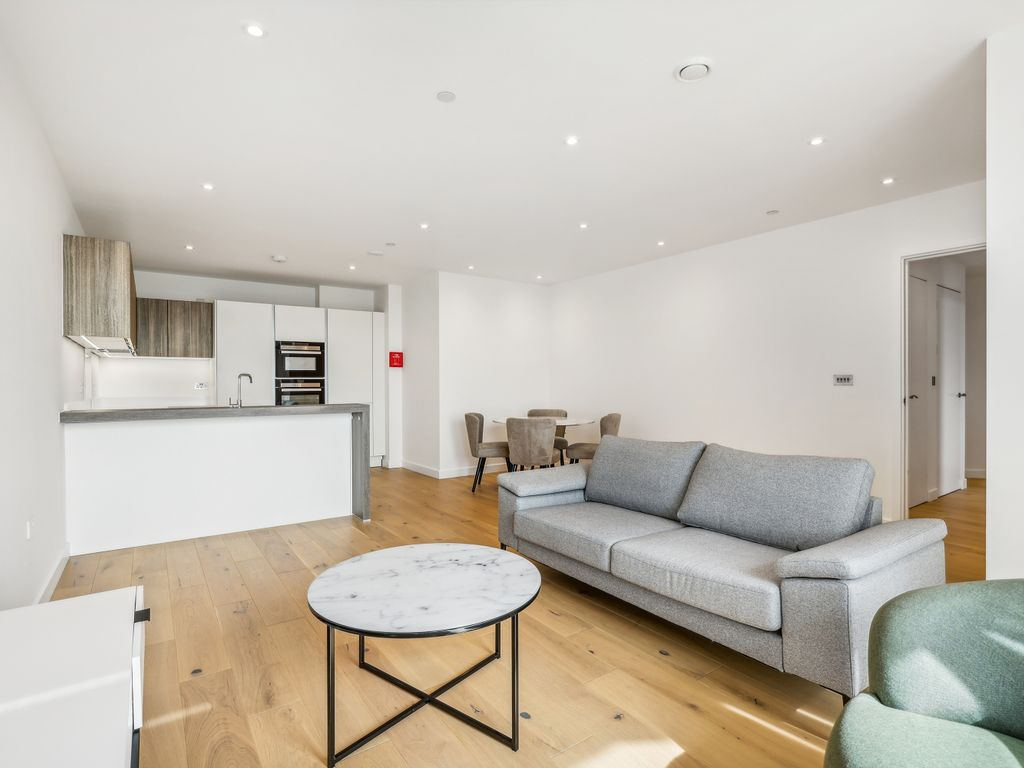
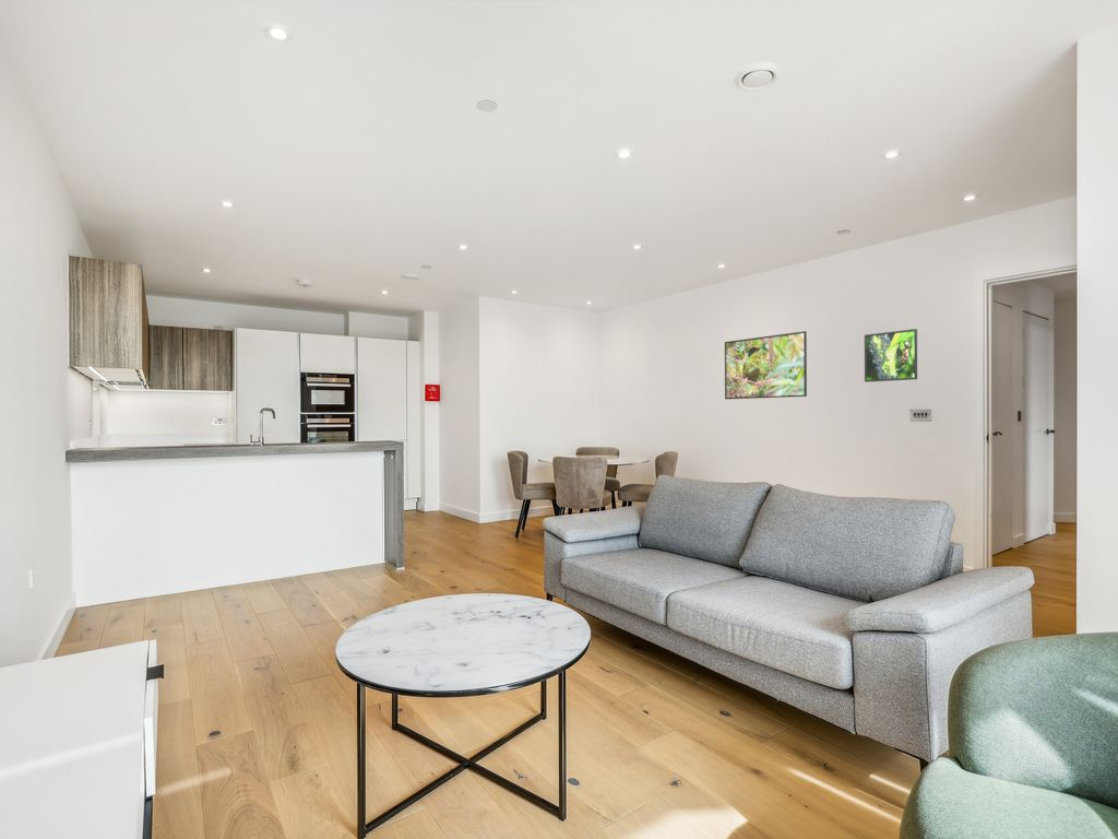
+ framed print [724,330,808,400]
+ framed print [864,328,918,383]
